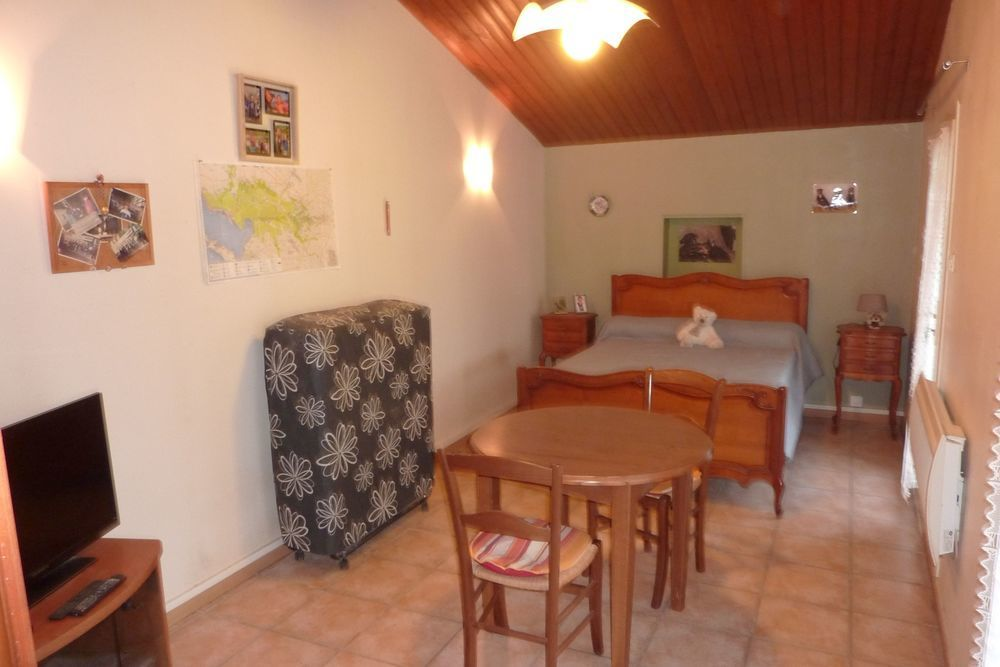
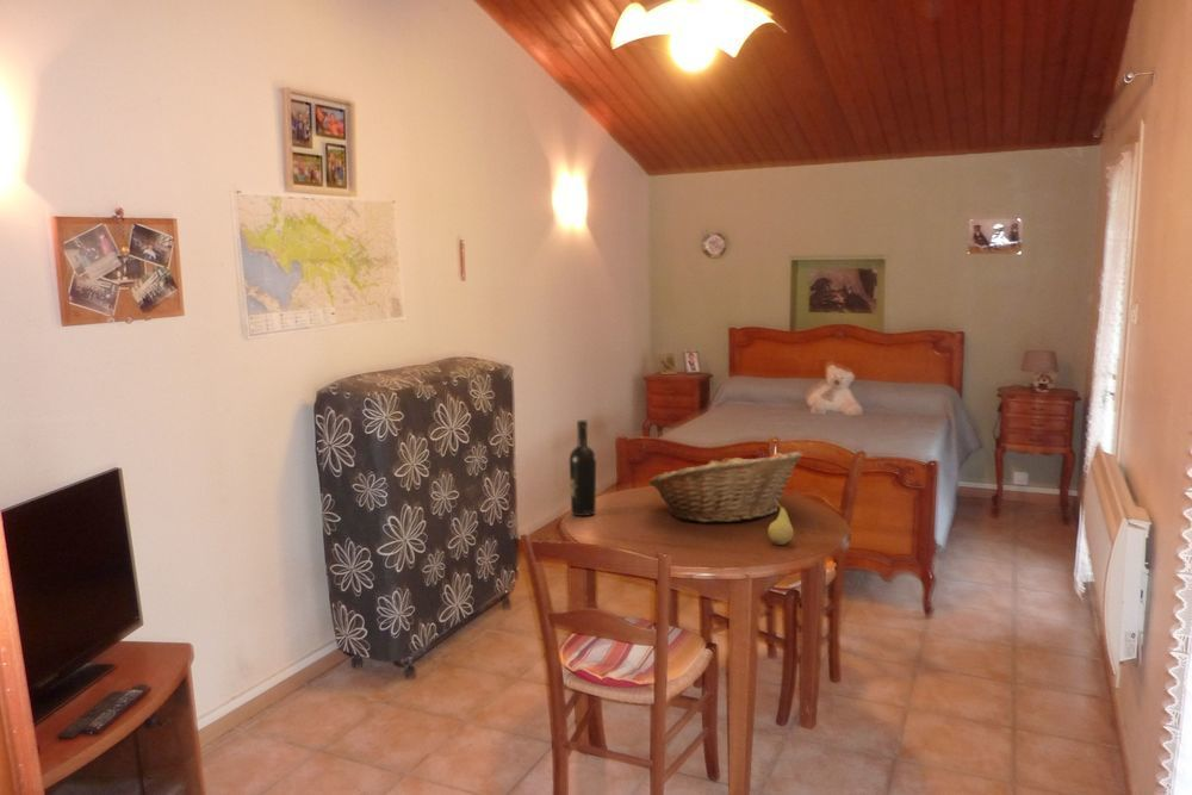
+ fruit [766,499,795,546]
+ wine bottle [569,420,597,517]
+ fruit basket [647,451,803,523]
